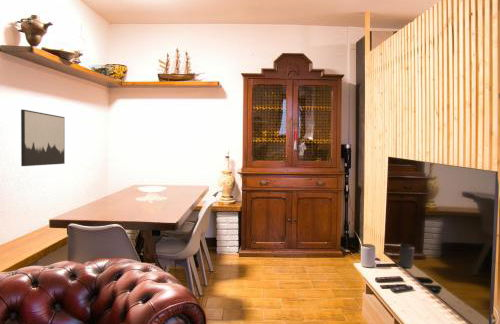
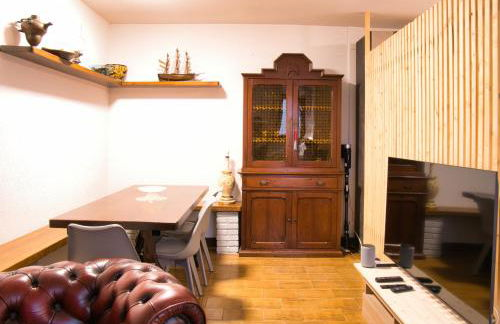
- wall art [20,109,66,167]
